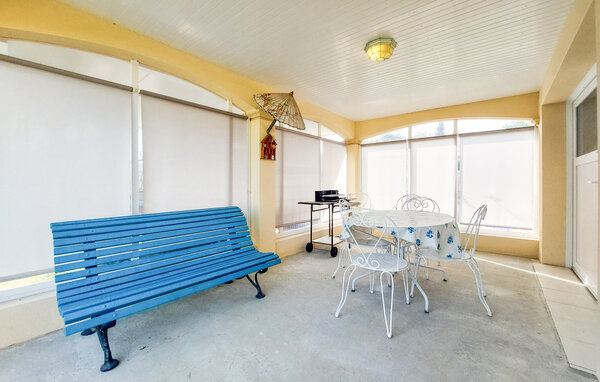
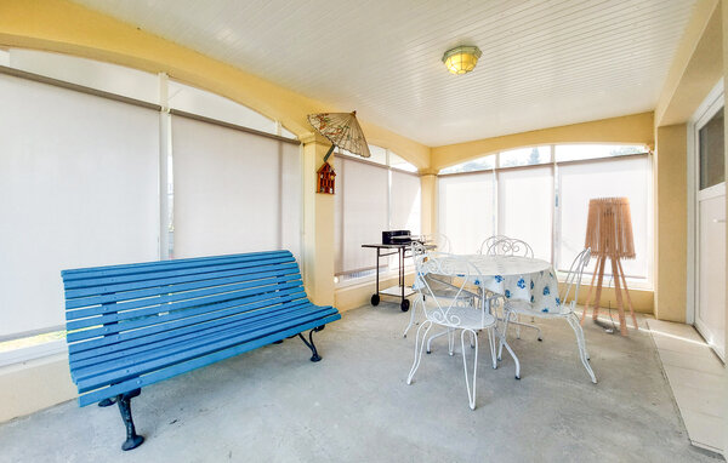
+ floor lamp [579,196,639,337]
